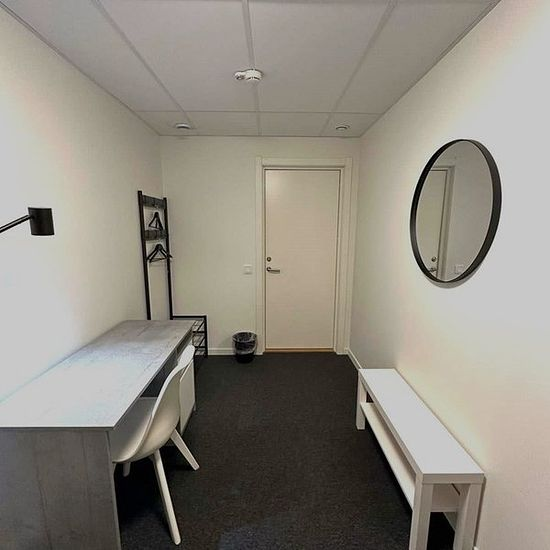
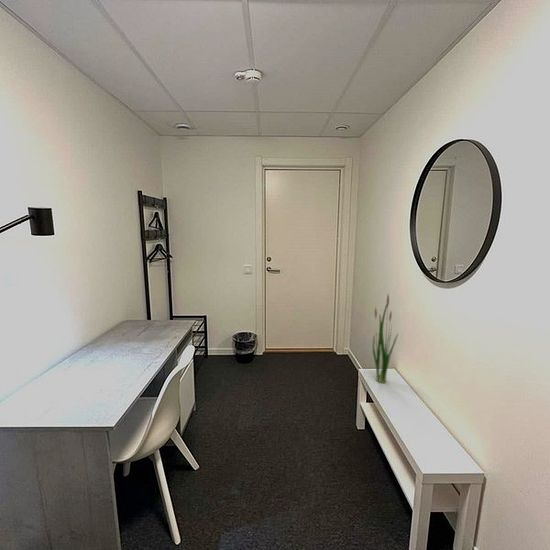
+ plant [372,293,399,384]
